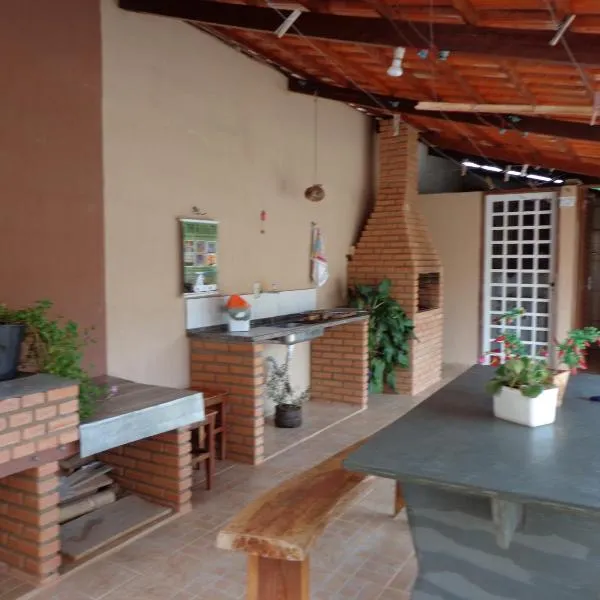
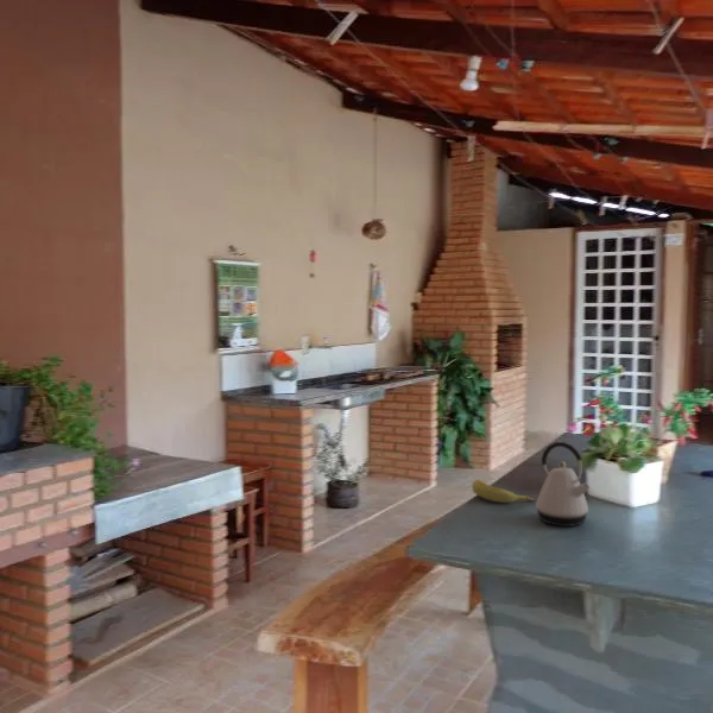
+ kettle [535,441,592,528]
+ banana [471,478,537,504]
